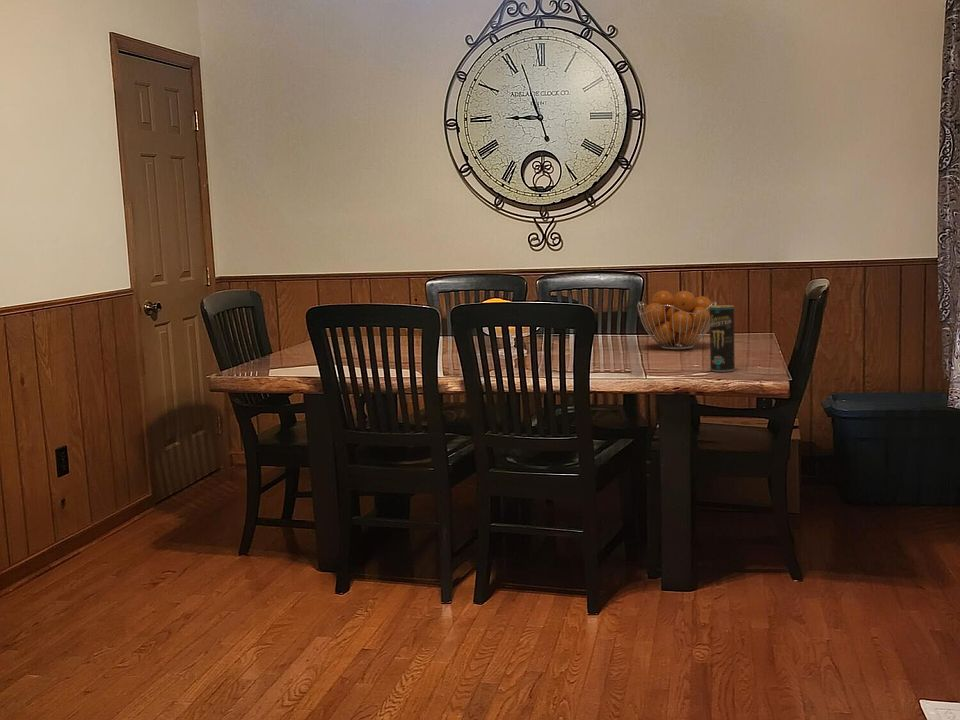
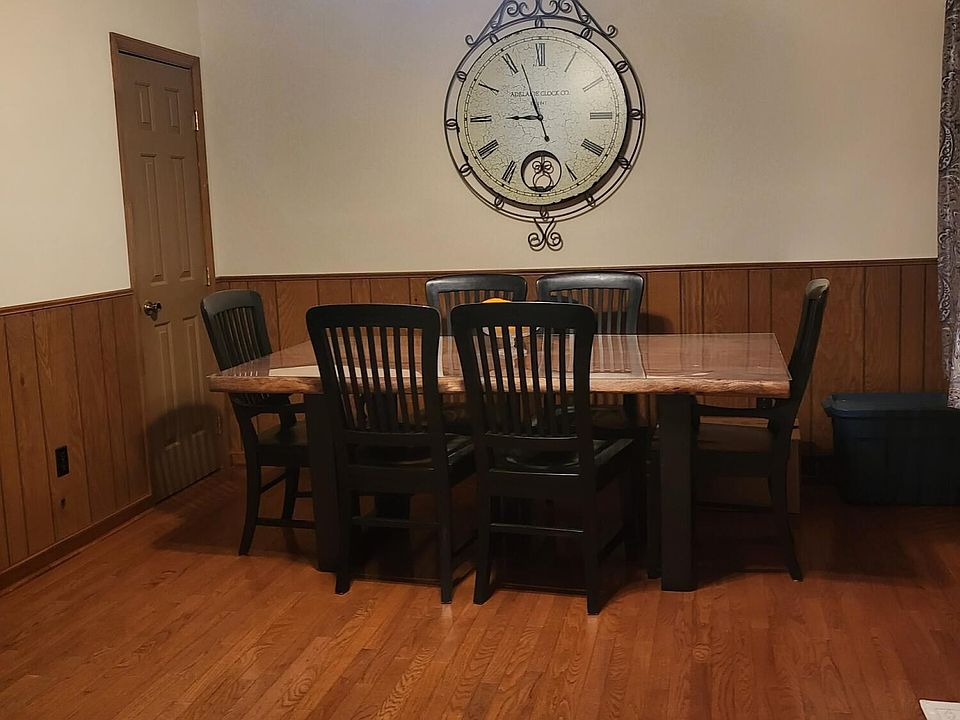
- beverage can [709,304,736,373]
- fruit basket [636,290,718,350]
